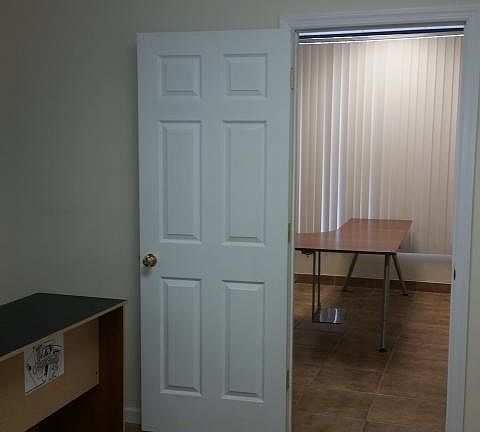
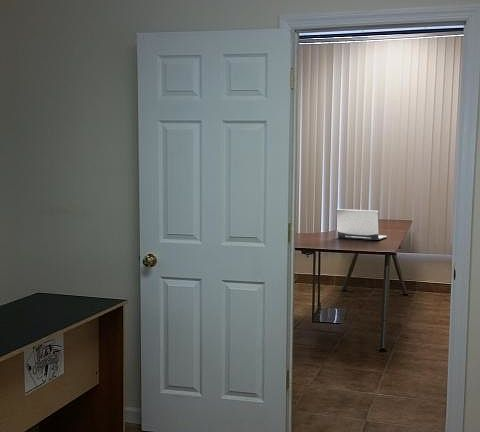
+ laptop computer [336,208,388,241]
